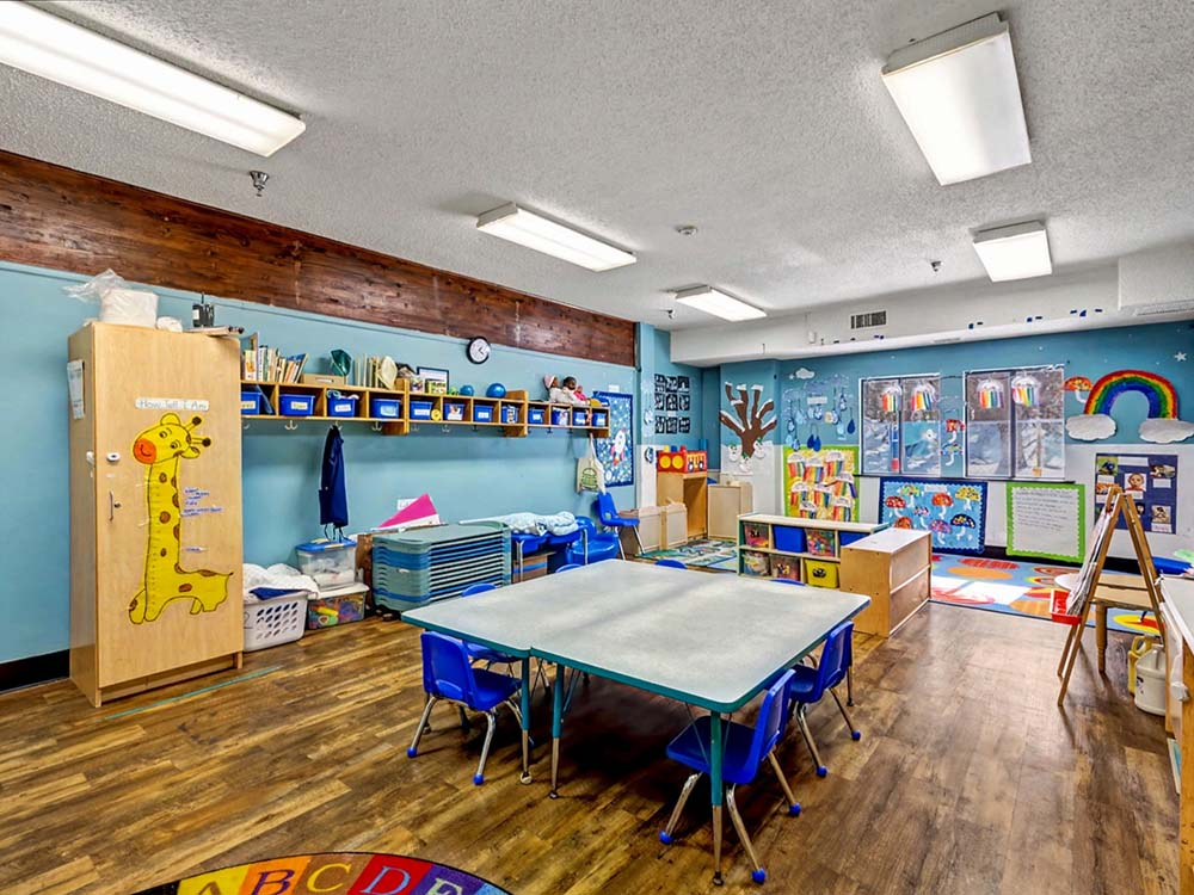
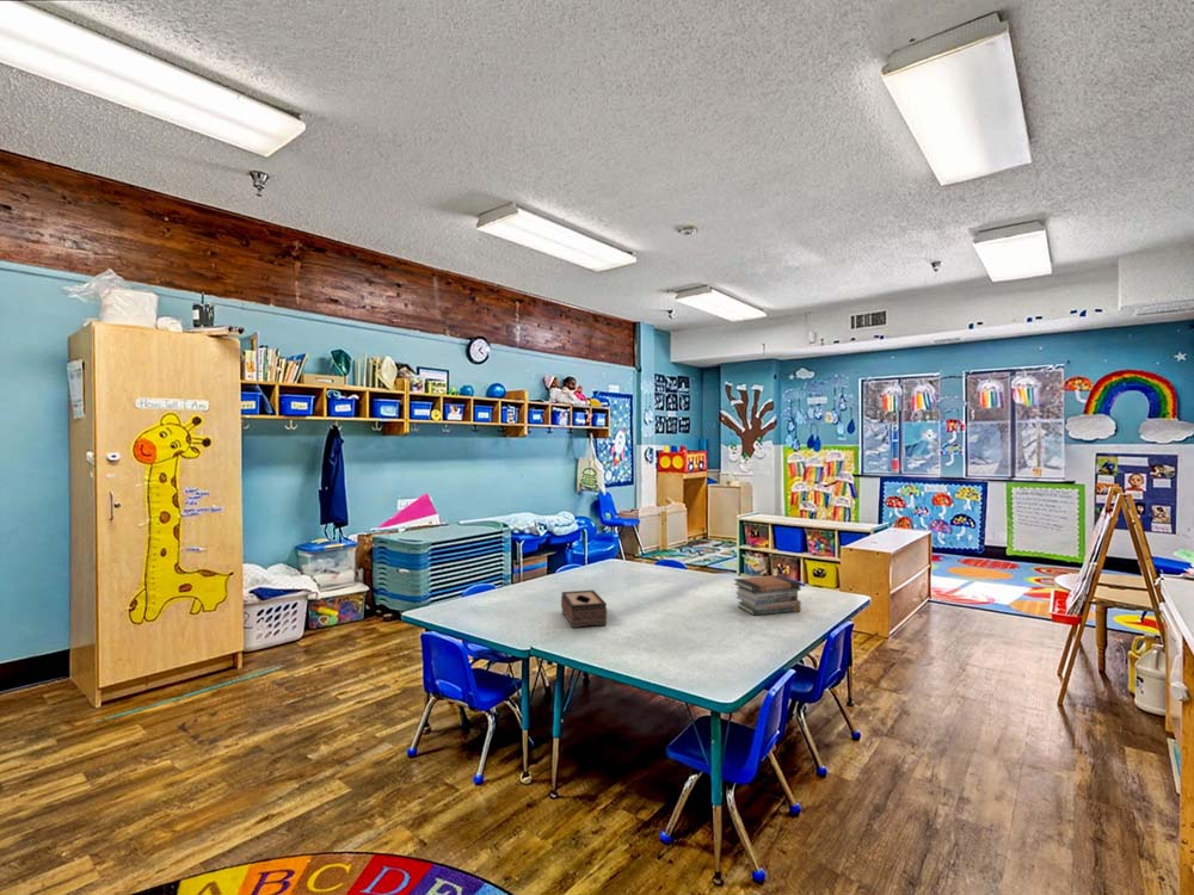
+ book stack [733,574,802,616]
+ tissue box [560,590,608,629]
